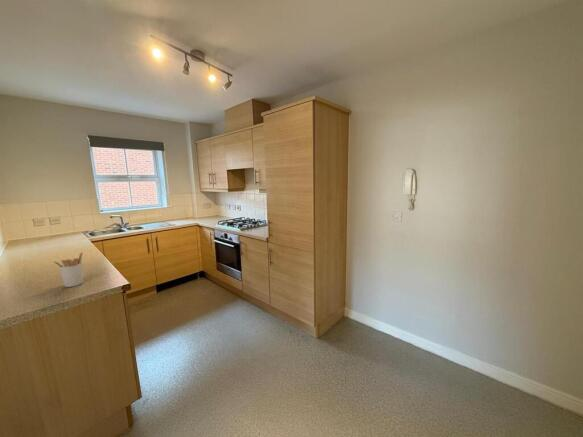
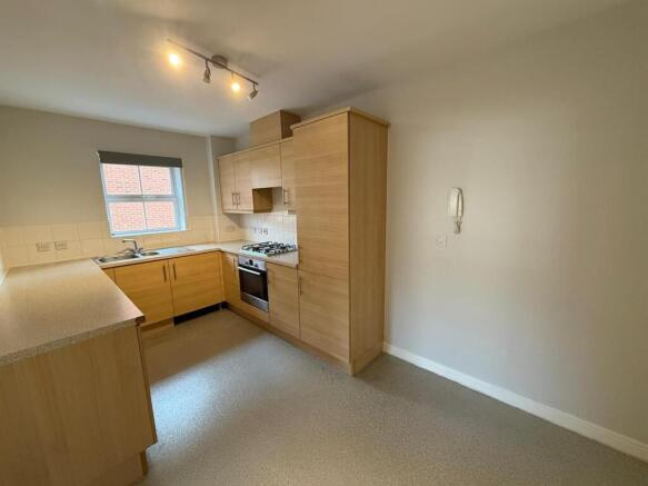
- utensil holder [53,251,84,288]
